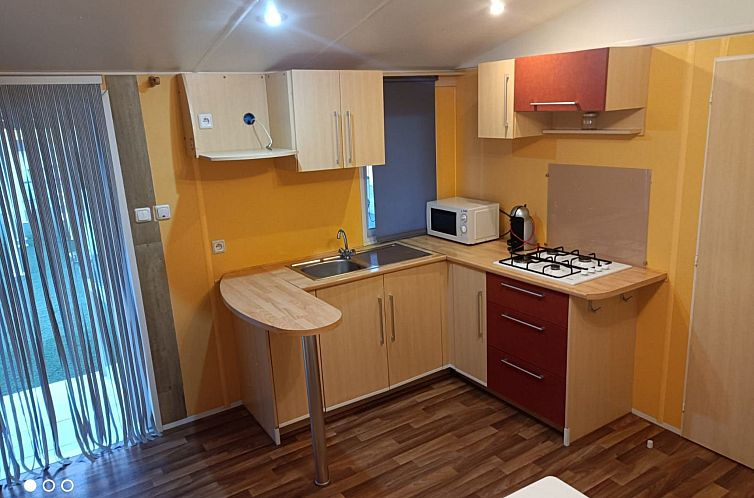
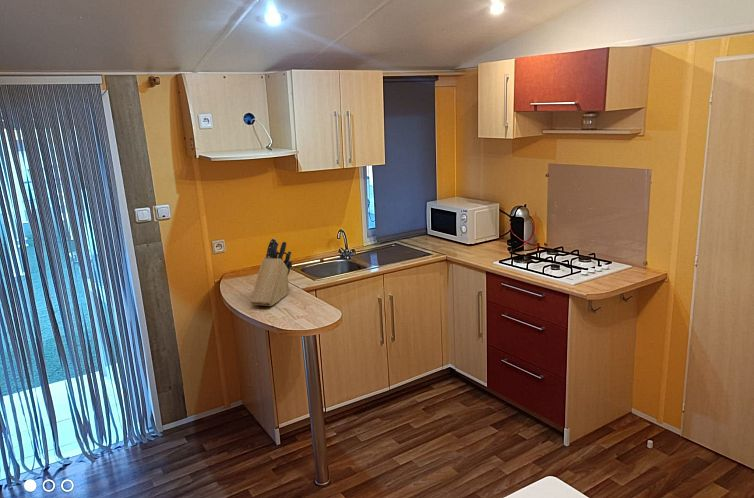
+ knife block [249,237,293,307]
